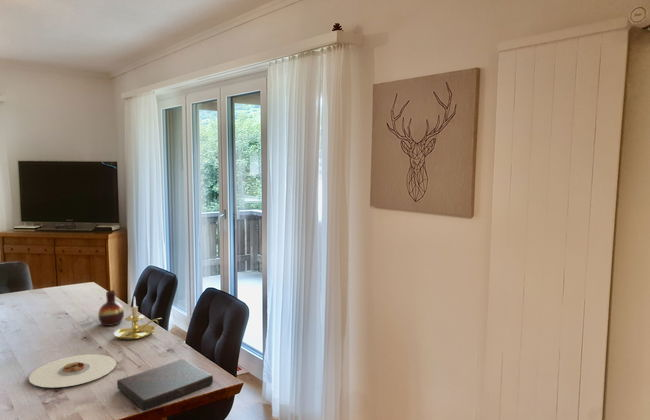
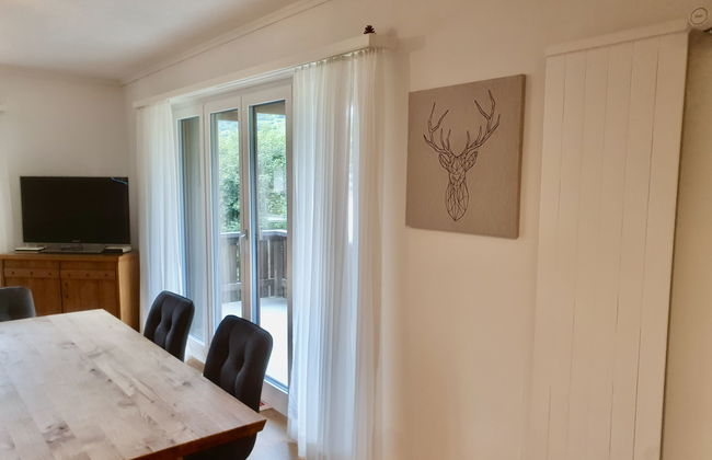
- candle holder [113,295,163,341]
- plate [28,353,117,389]
- book [116,358,214,412]
- vase [97,289,125,327]
